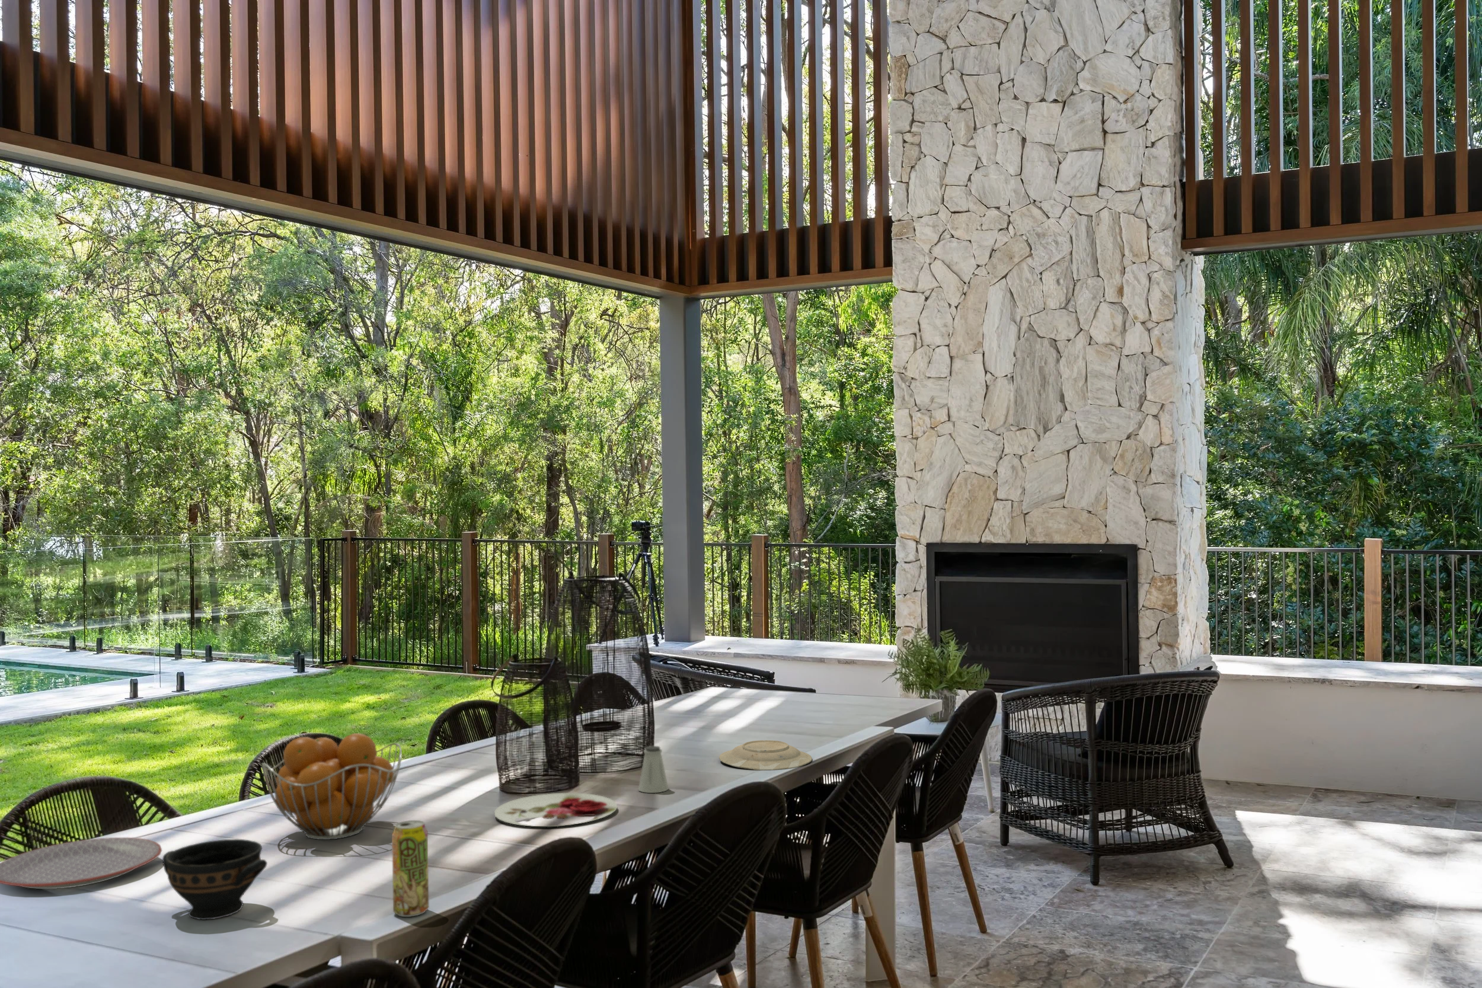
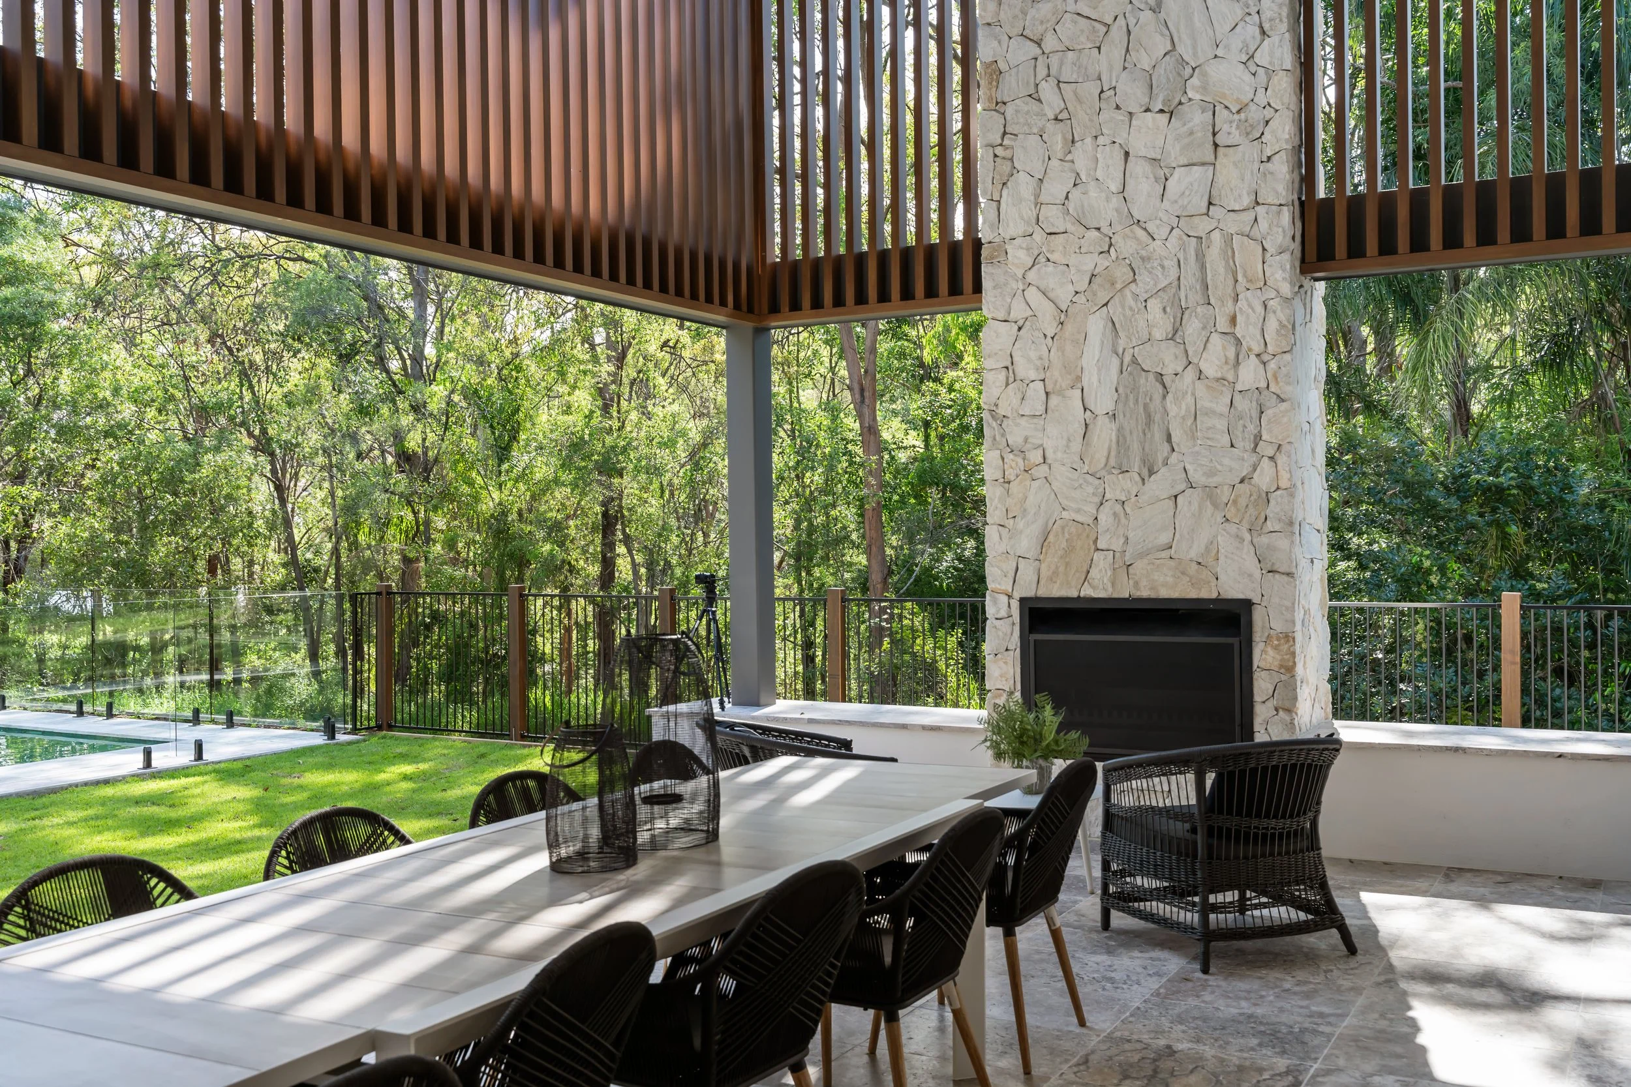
- fruit basket [261,732,402,840]
- bowl [162,839,268,921]
- plate [494,793,618,827]
- beverage can [391,819,430,917]
- plate [0,837,162,890]
- plate [719,740,813,771]
- saltshaker [637,745,669,794]
